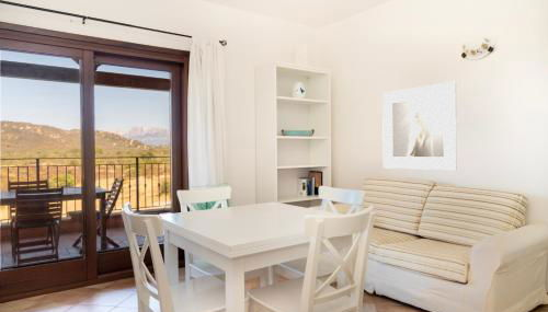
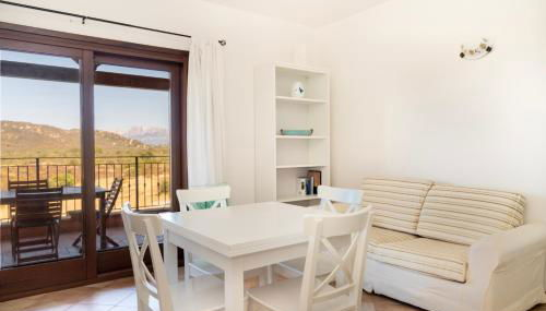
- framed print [381,81,458,171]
